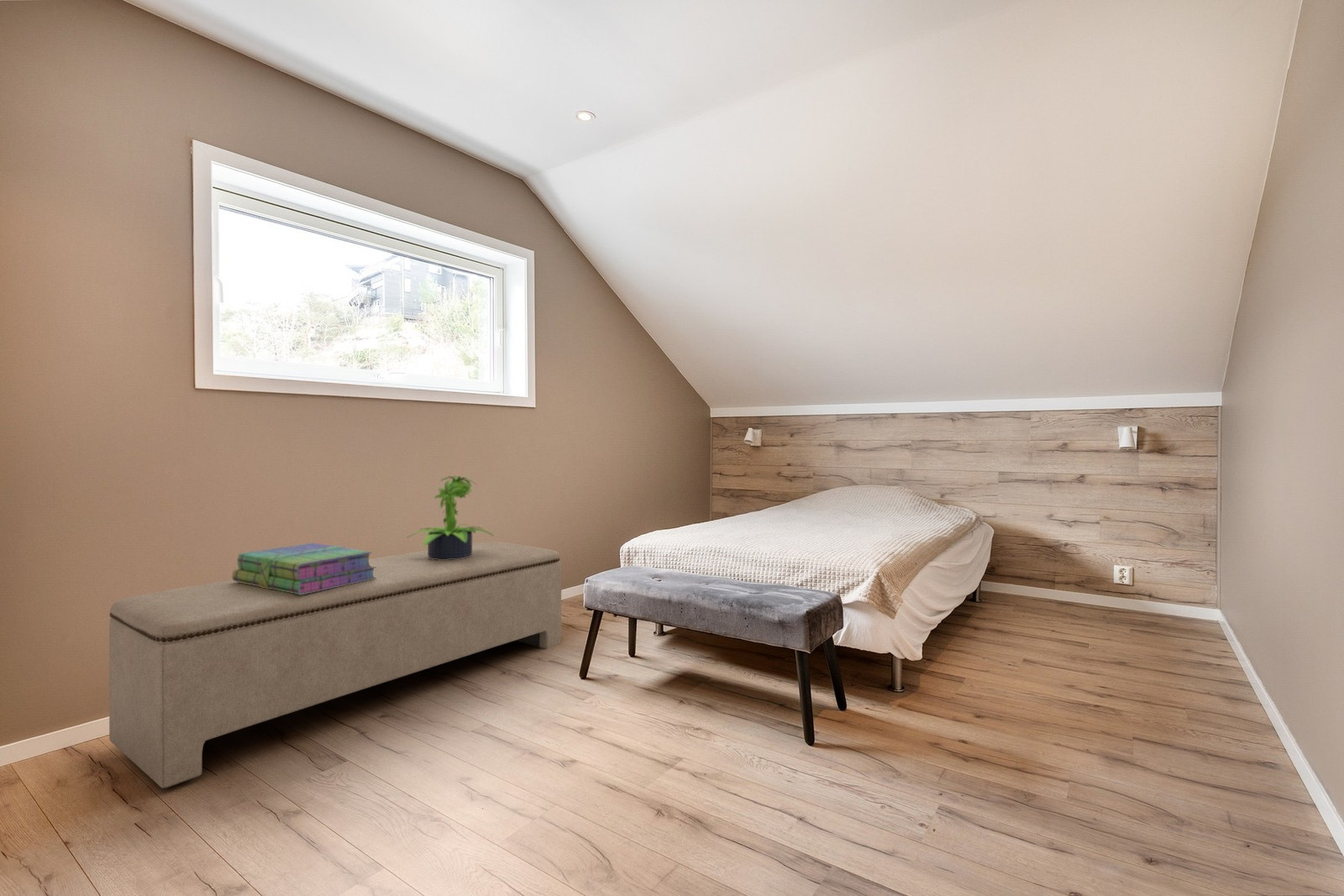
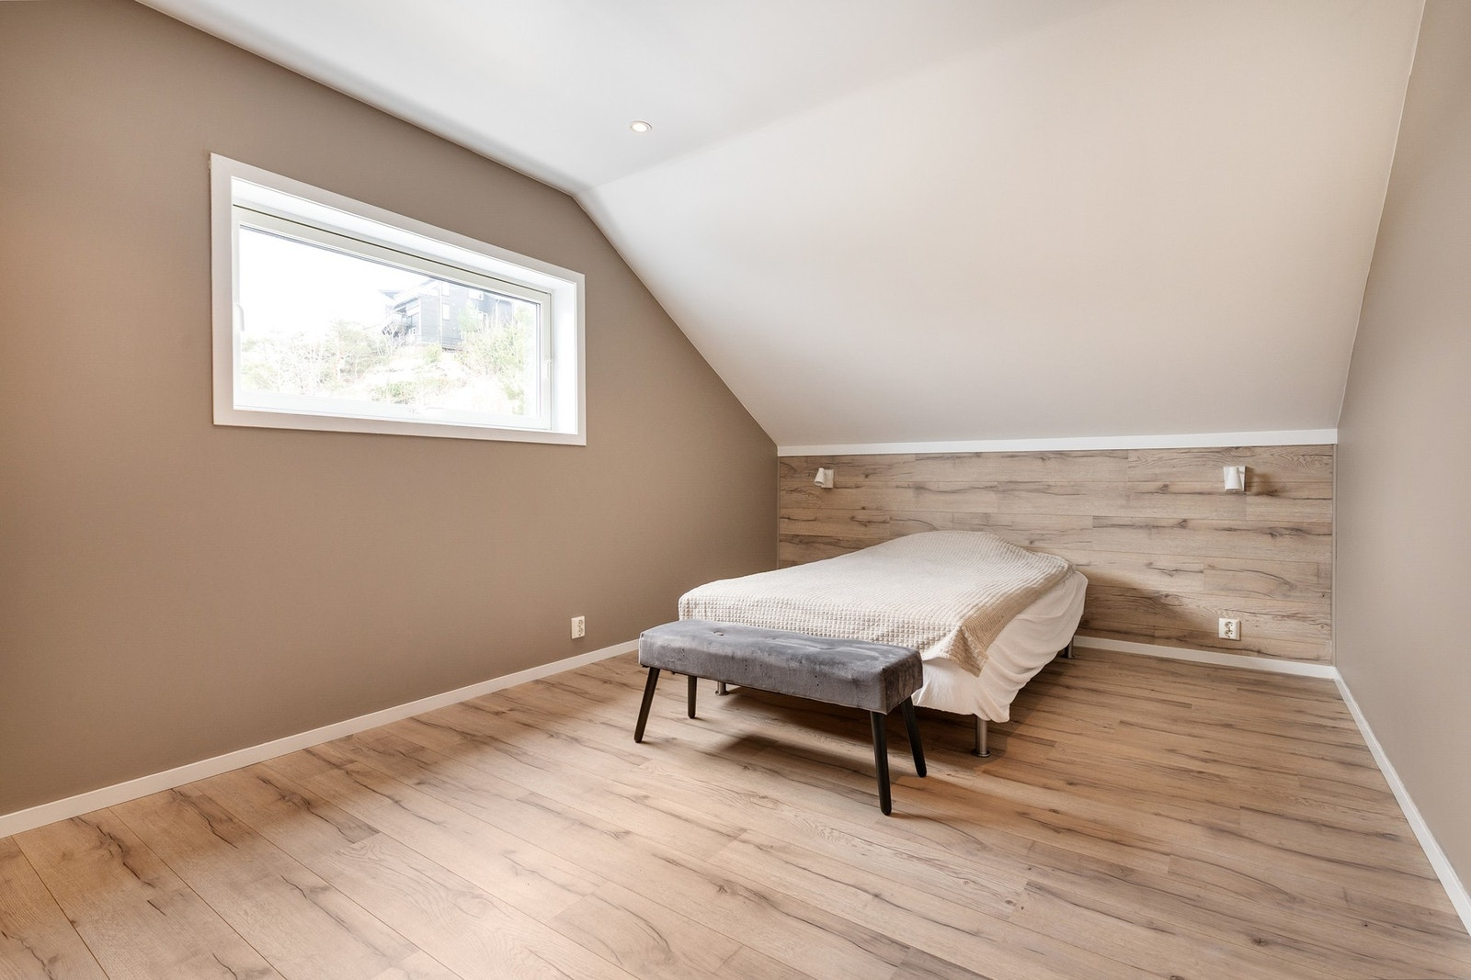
- stack of books [231,542,376,595]
- potted plant [406,474,495,560]
- bench [108,541,562,789]
